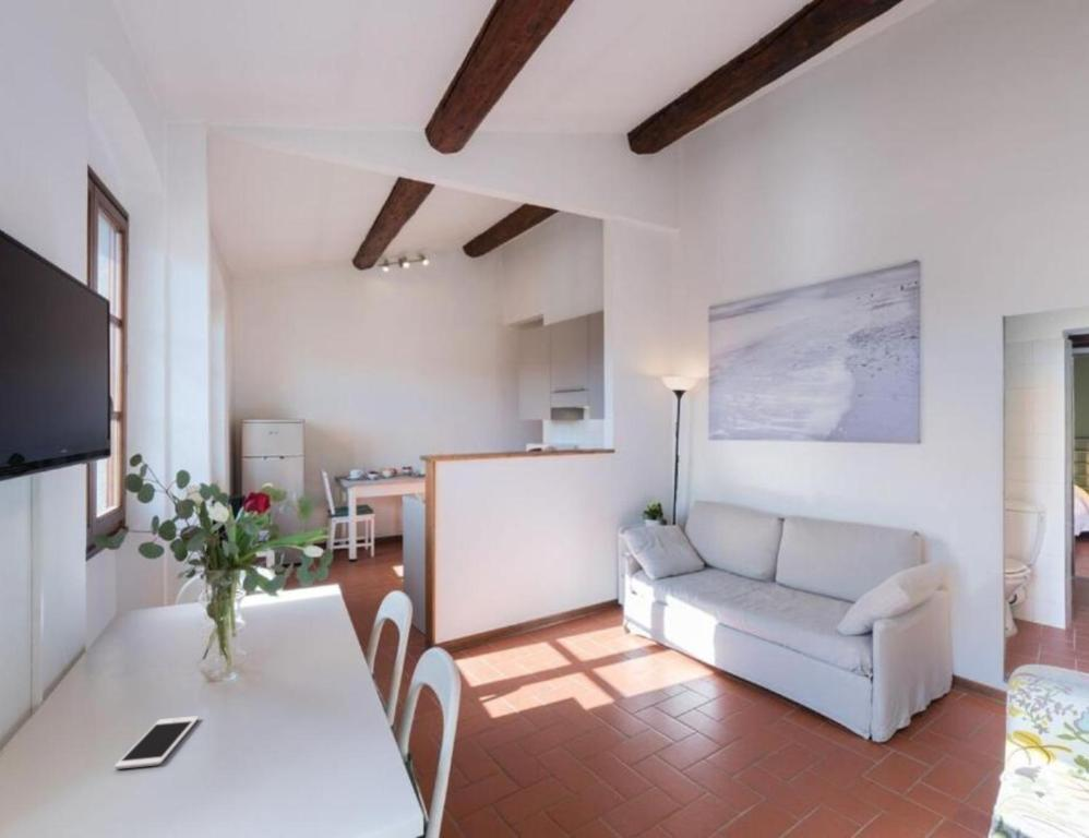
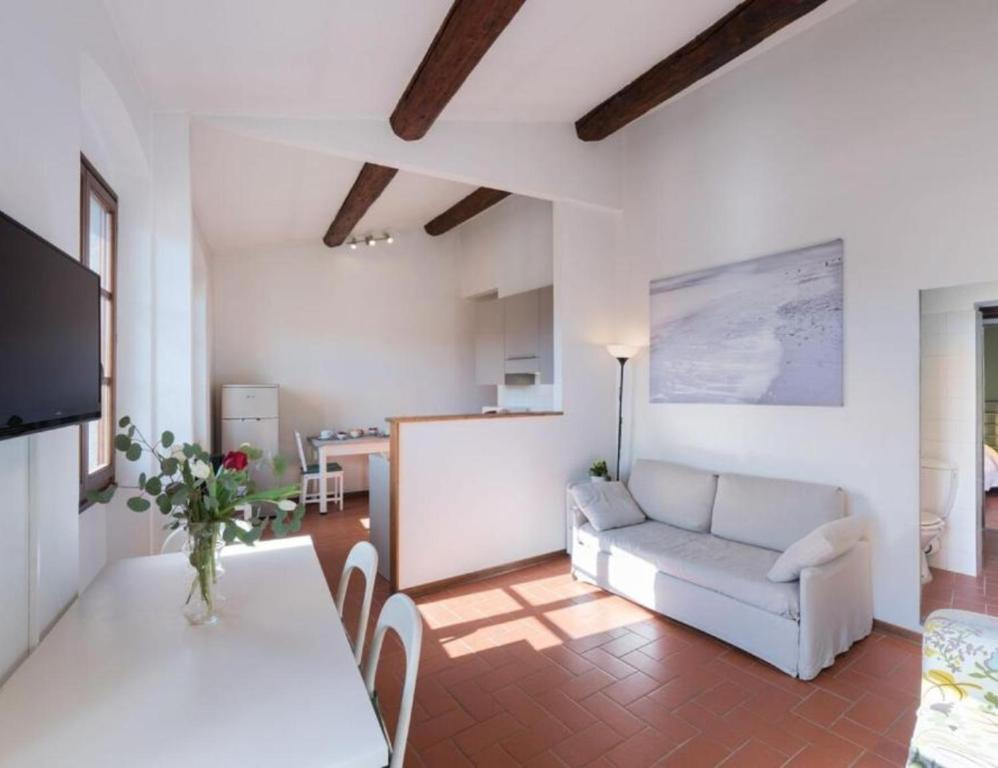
- cell phone [113,715,200,770]
